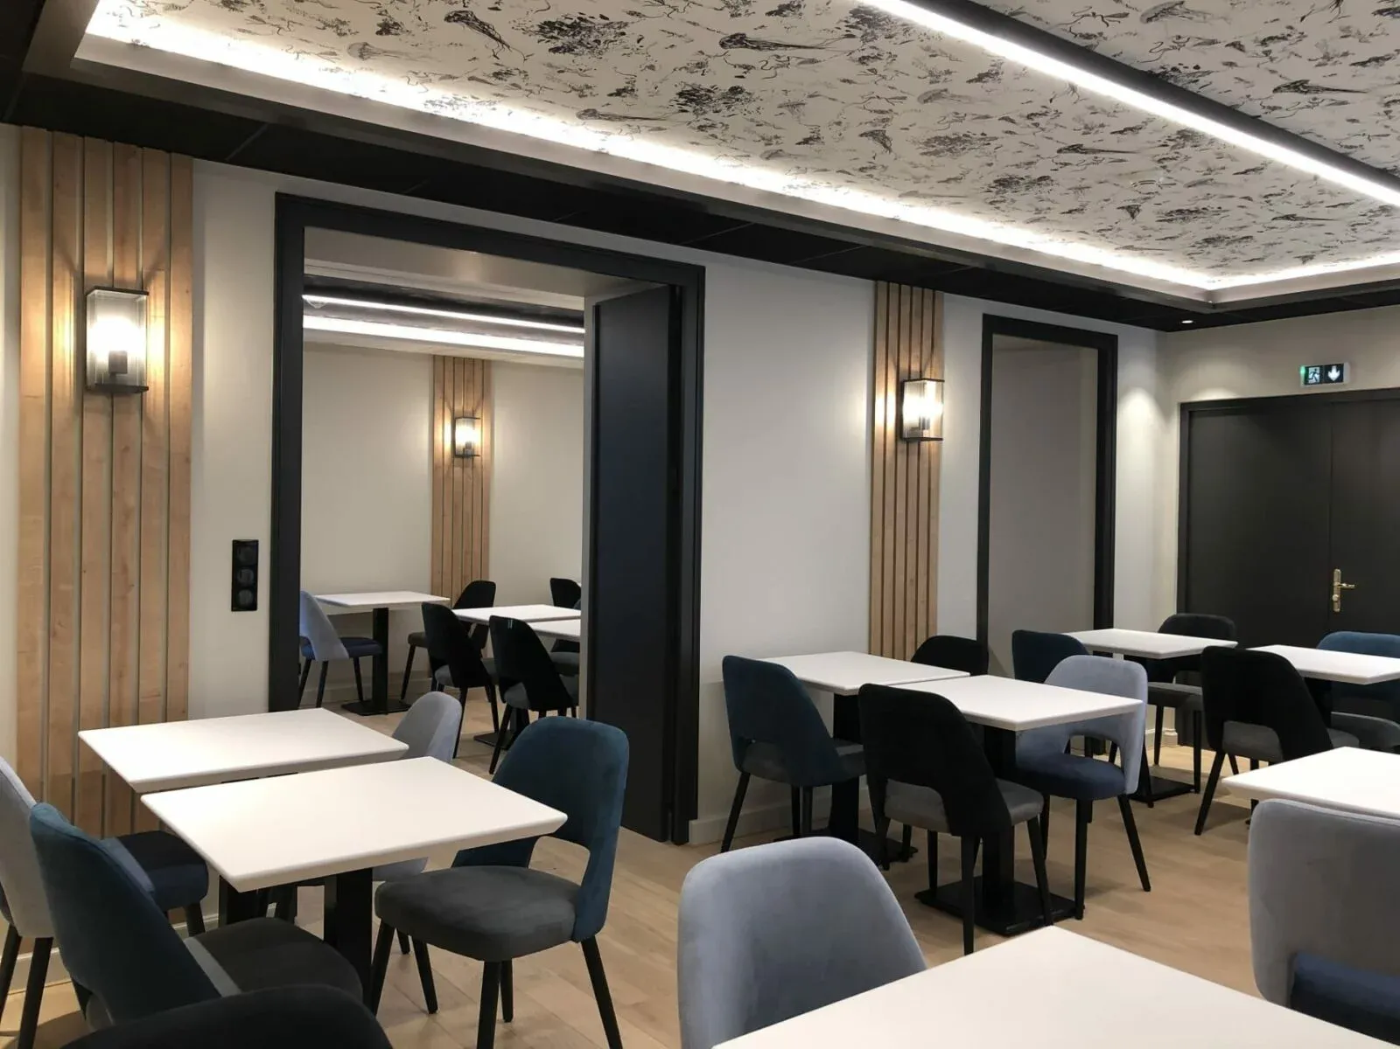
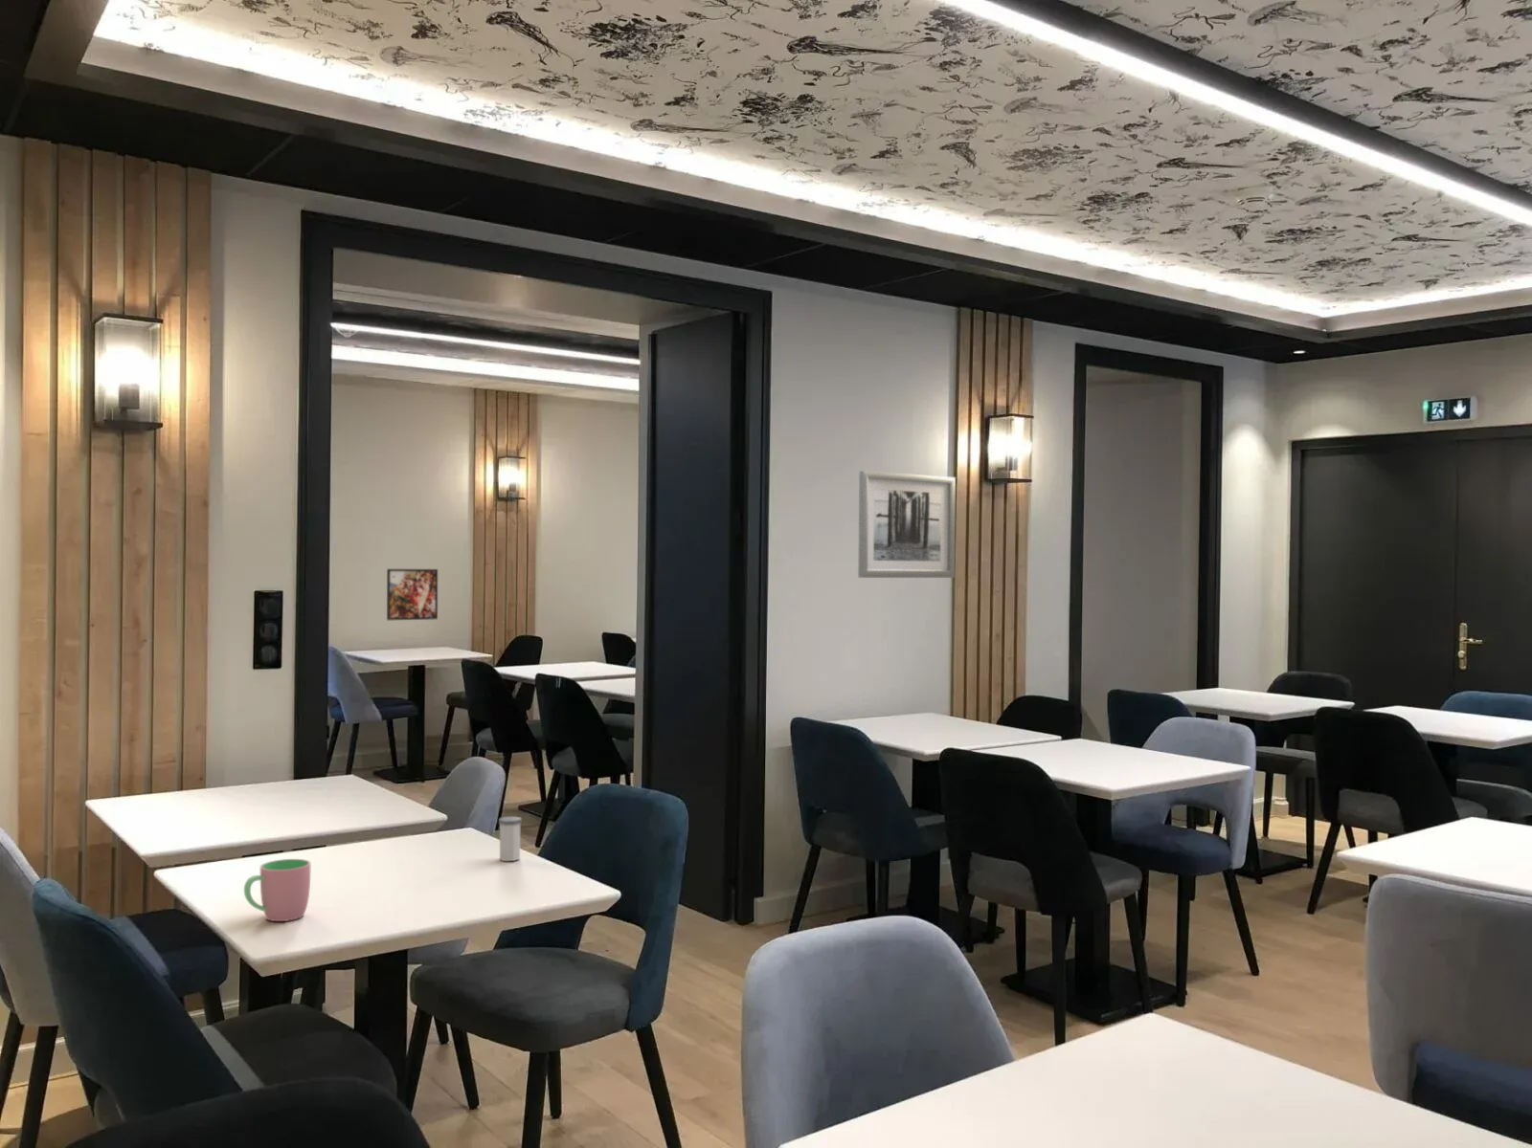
+ cup [244,859,312,922]
+ wall art [856,470,957,579]
+ salt shaker [498,816,522,862]
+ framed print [386,568,439,621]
